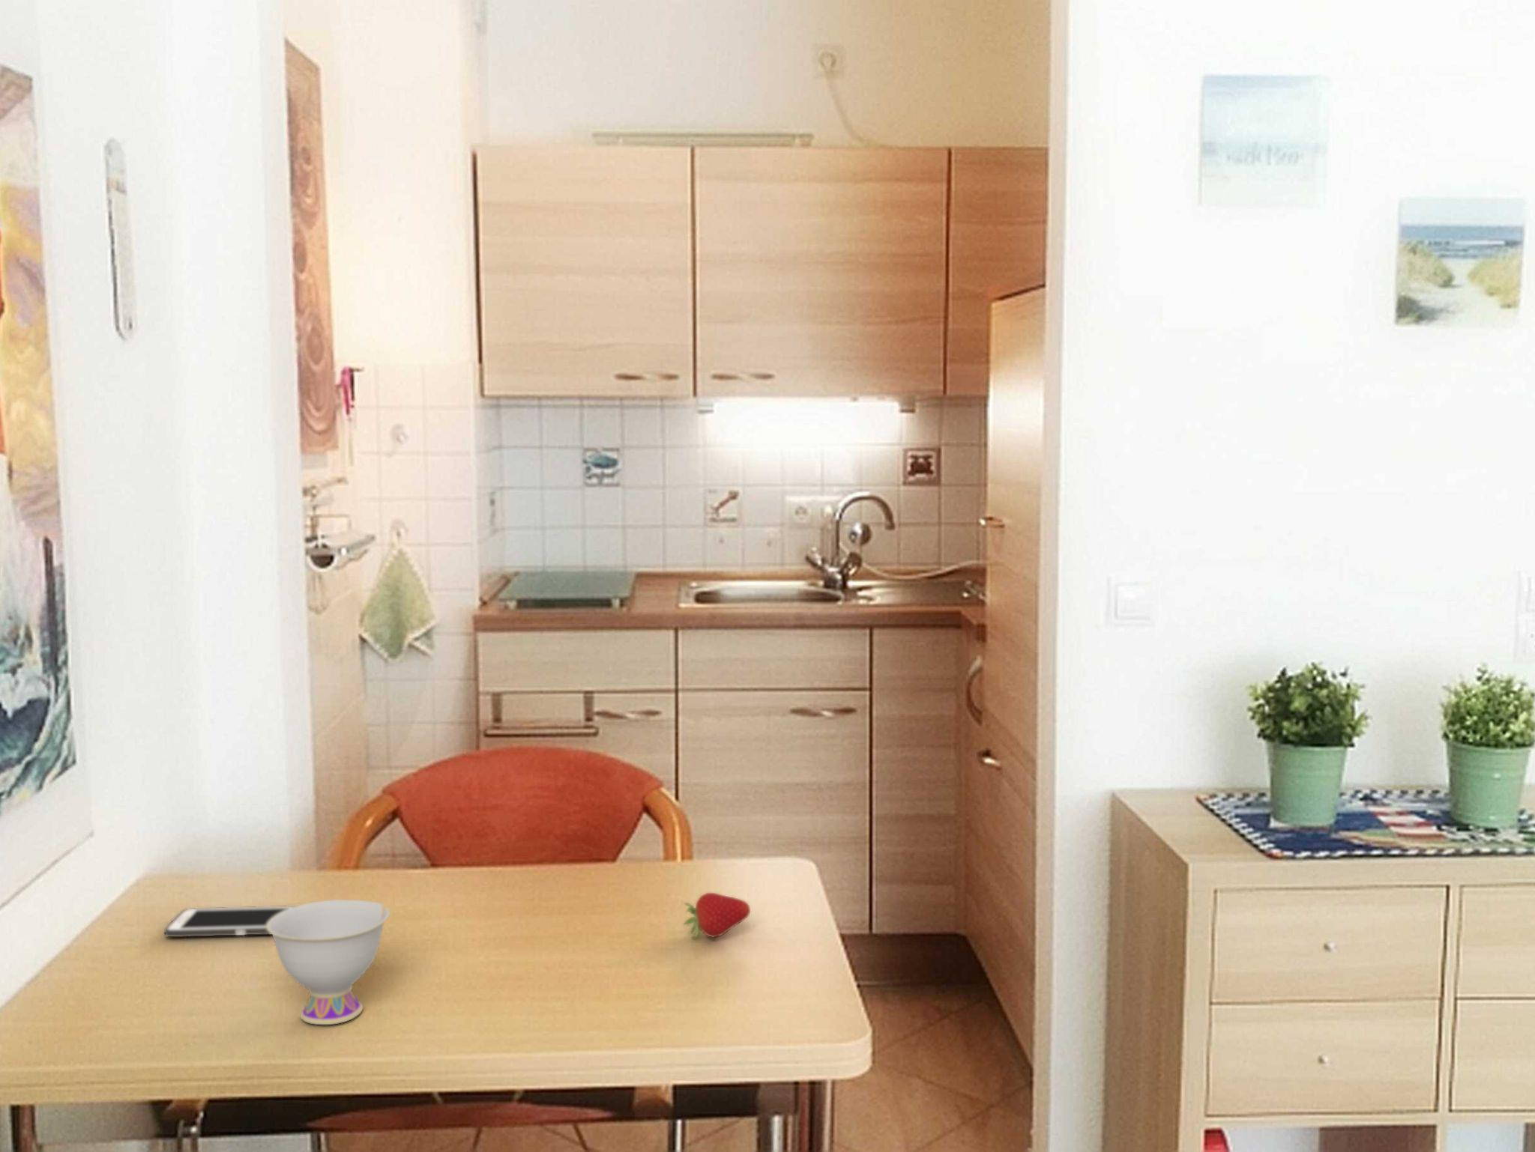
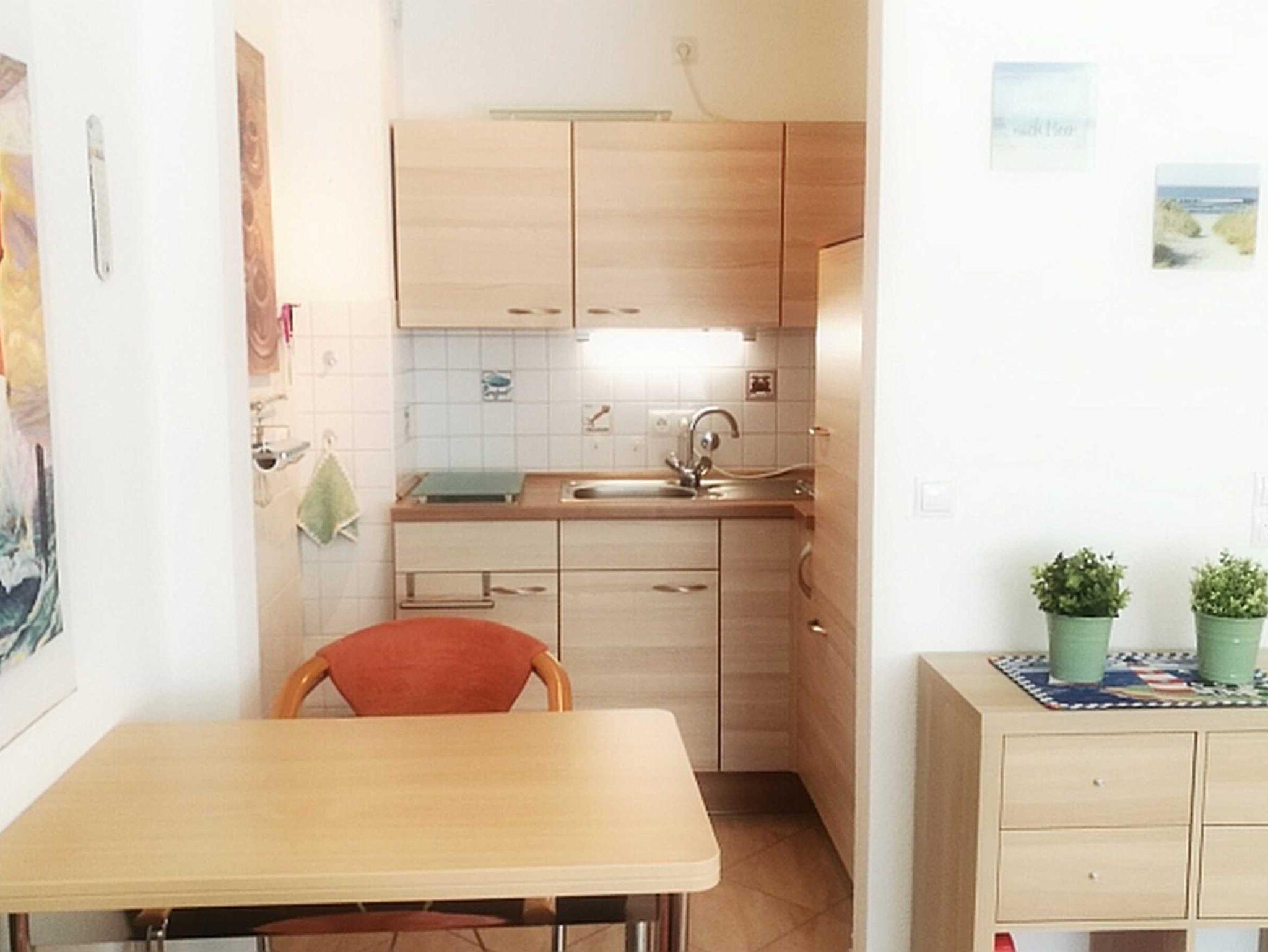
- fruit [683,892,751,940]
- teacup [266,899,391,1025]
- cell phone [163,905,297,938]
